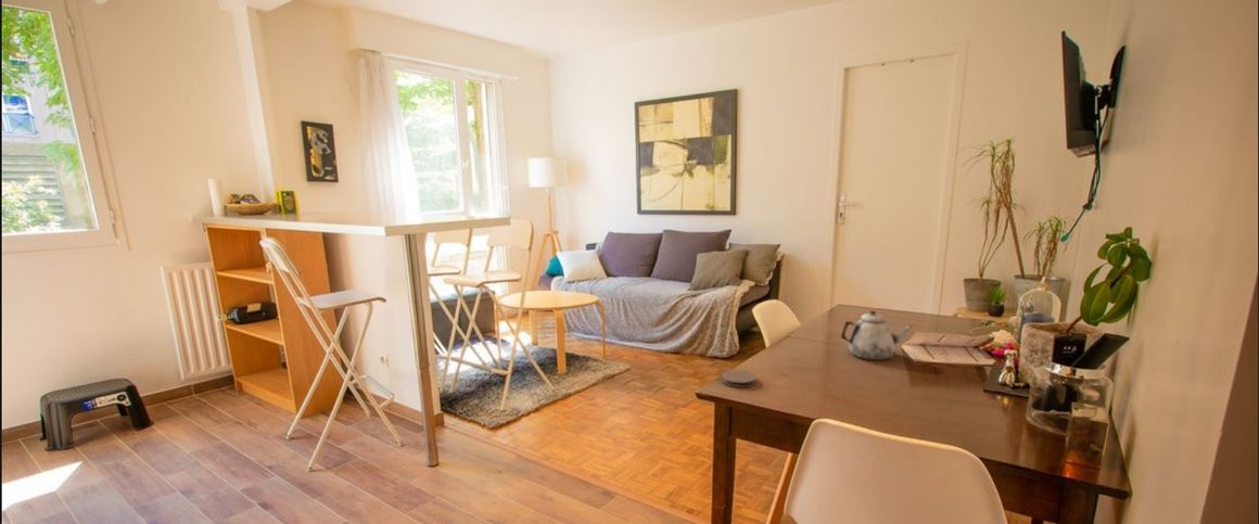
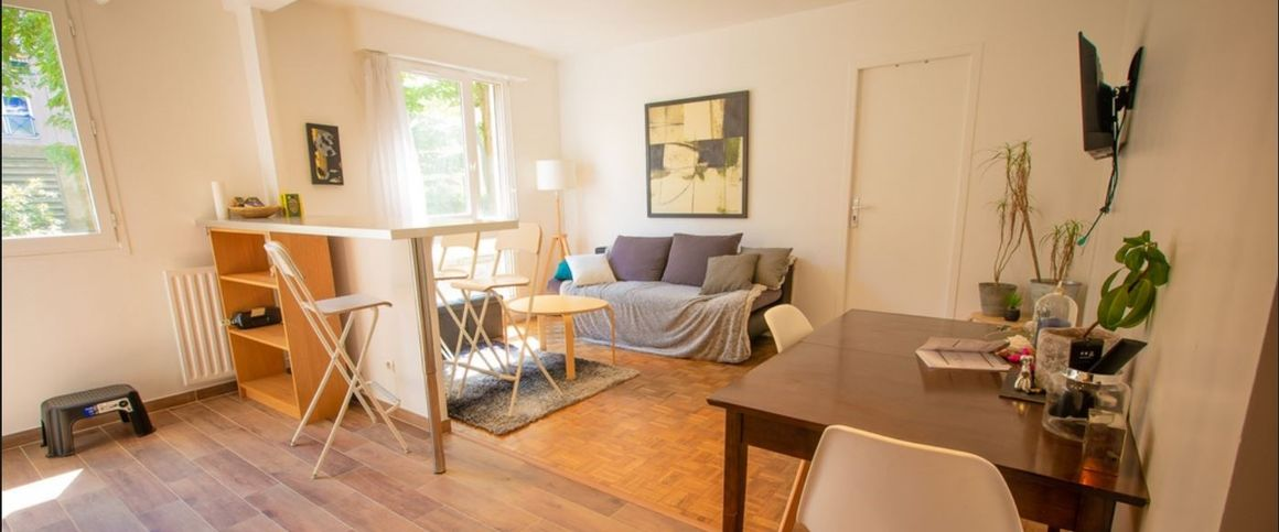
- coaster [721,369,758,388]
- teapot [840,310,914,361]
